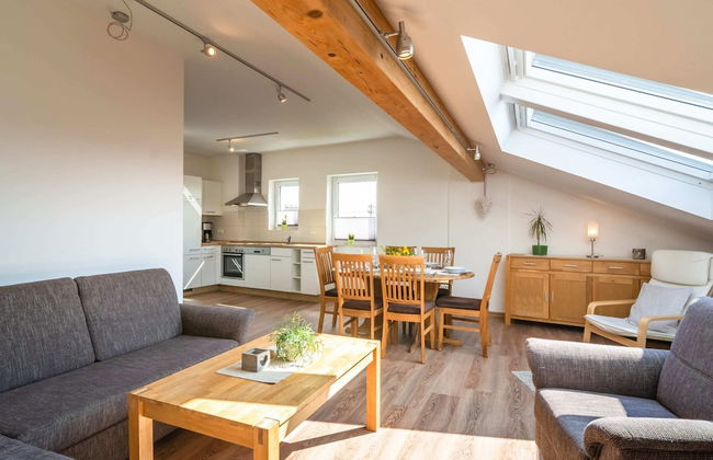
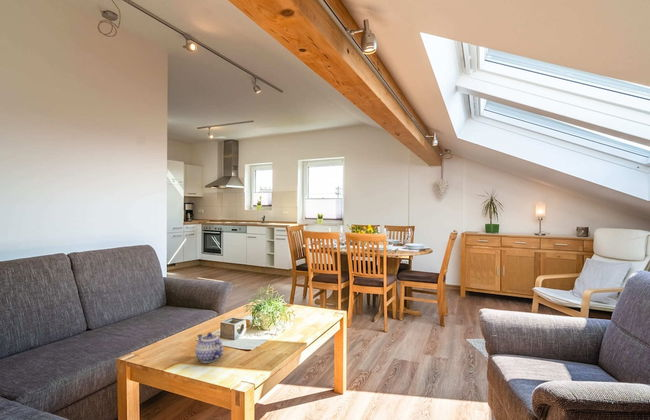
+ teapot [194,332,224,364]
